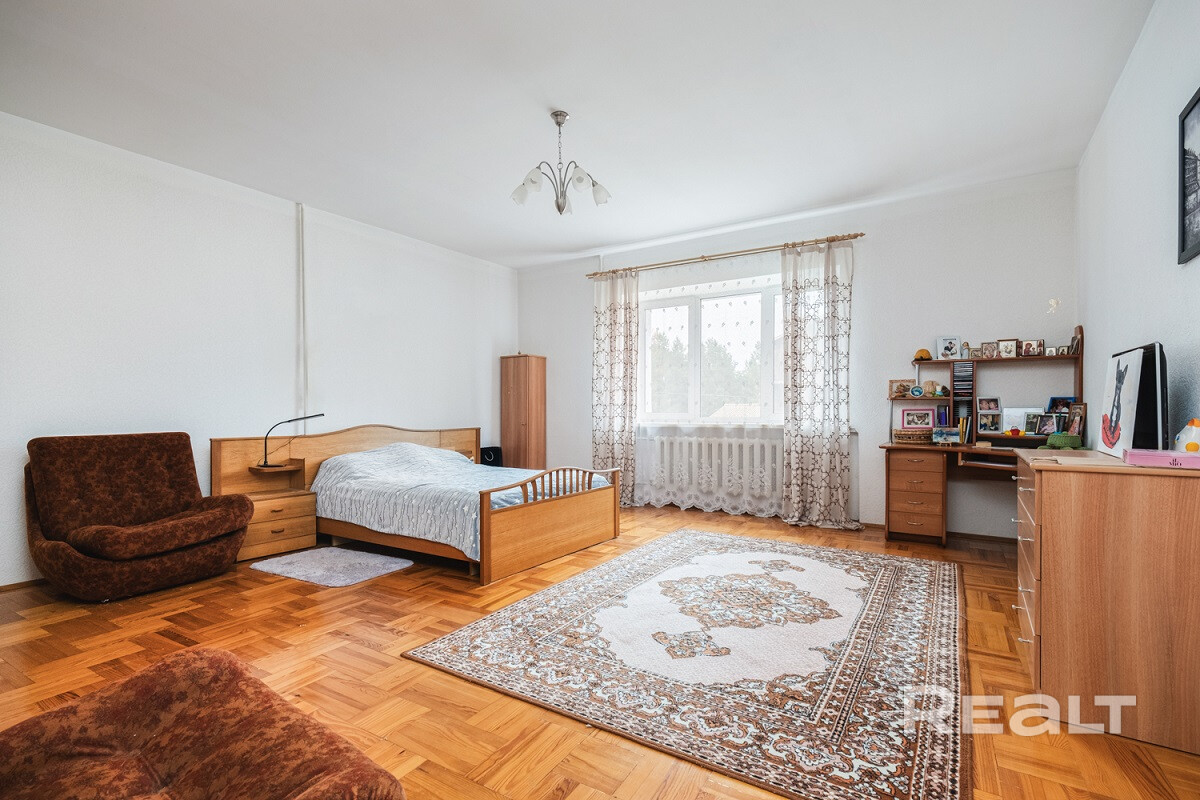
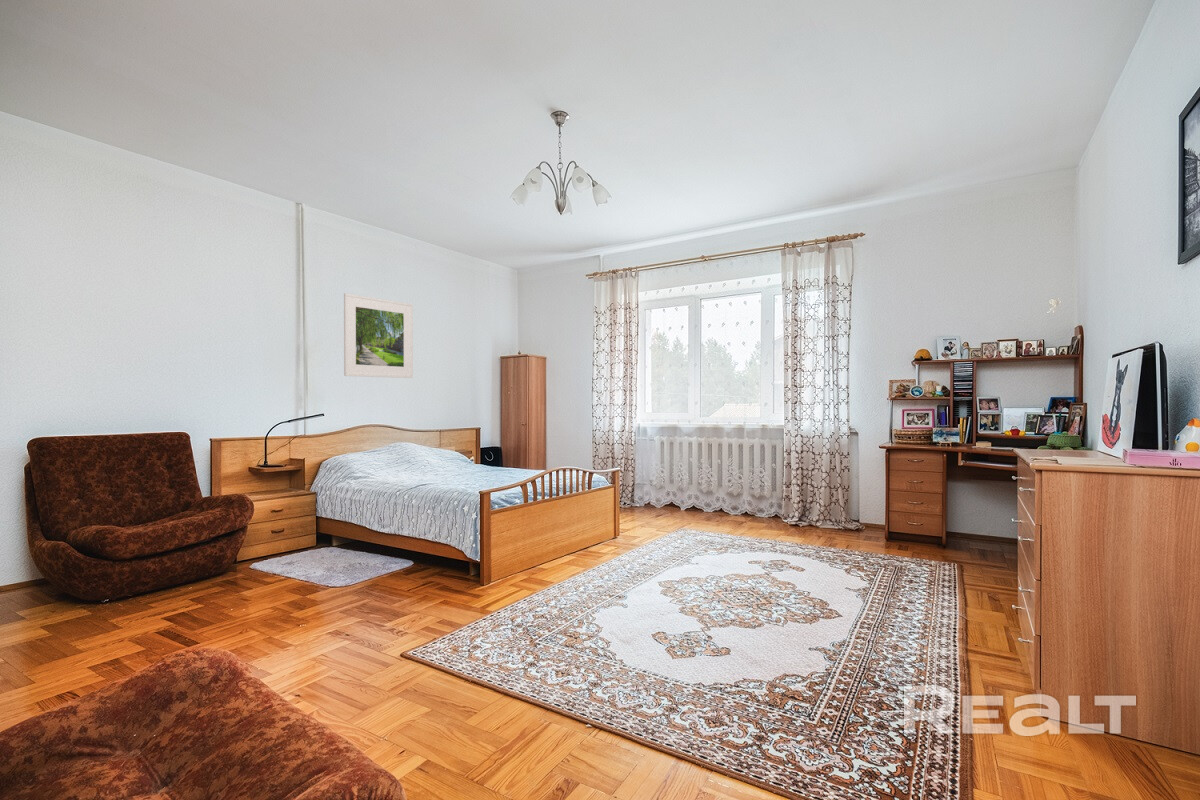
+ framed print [343,292,414,379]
